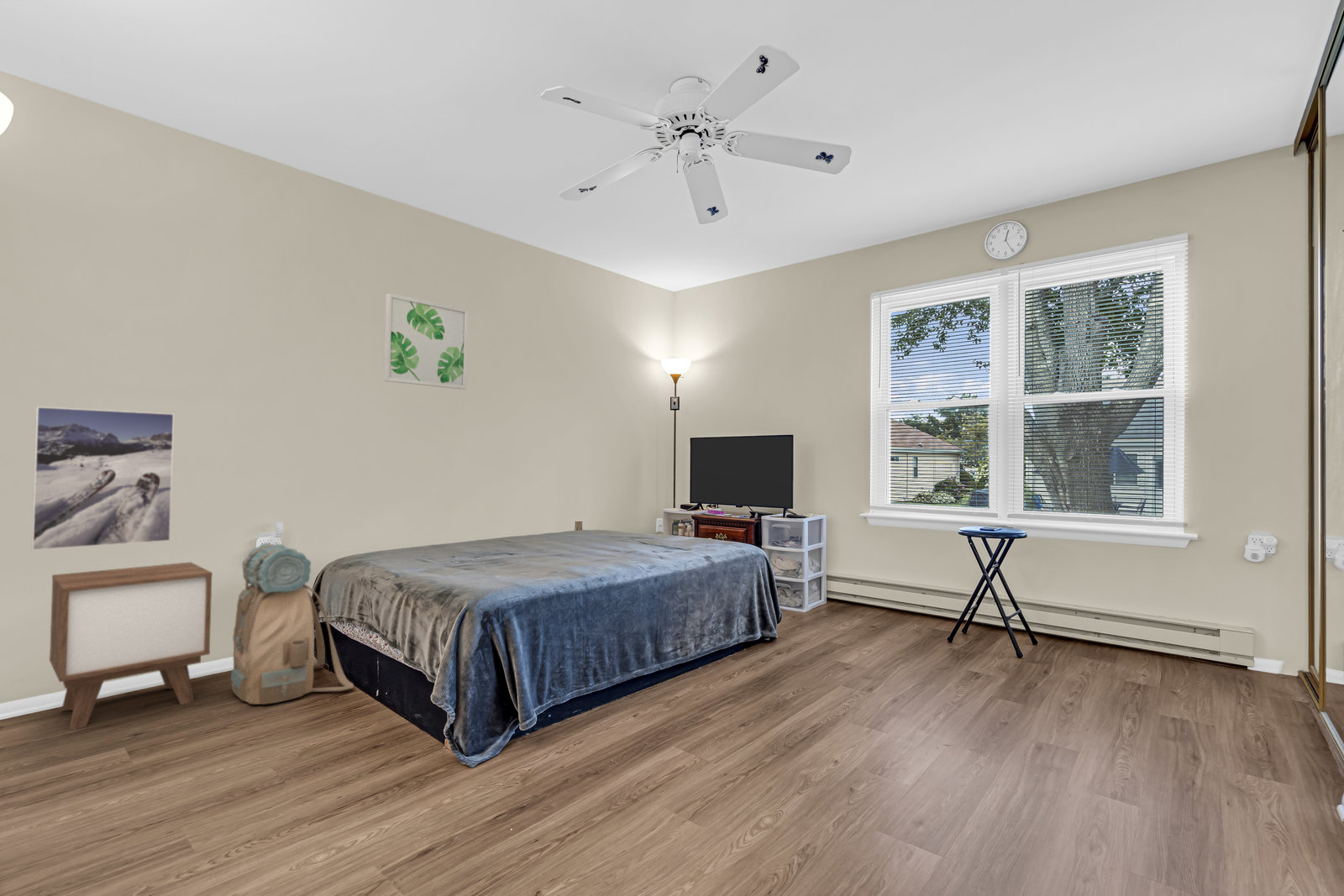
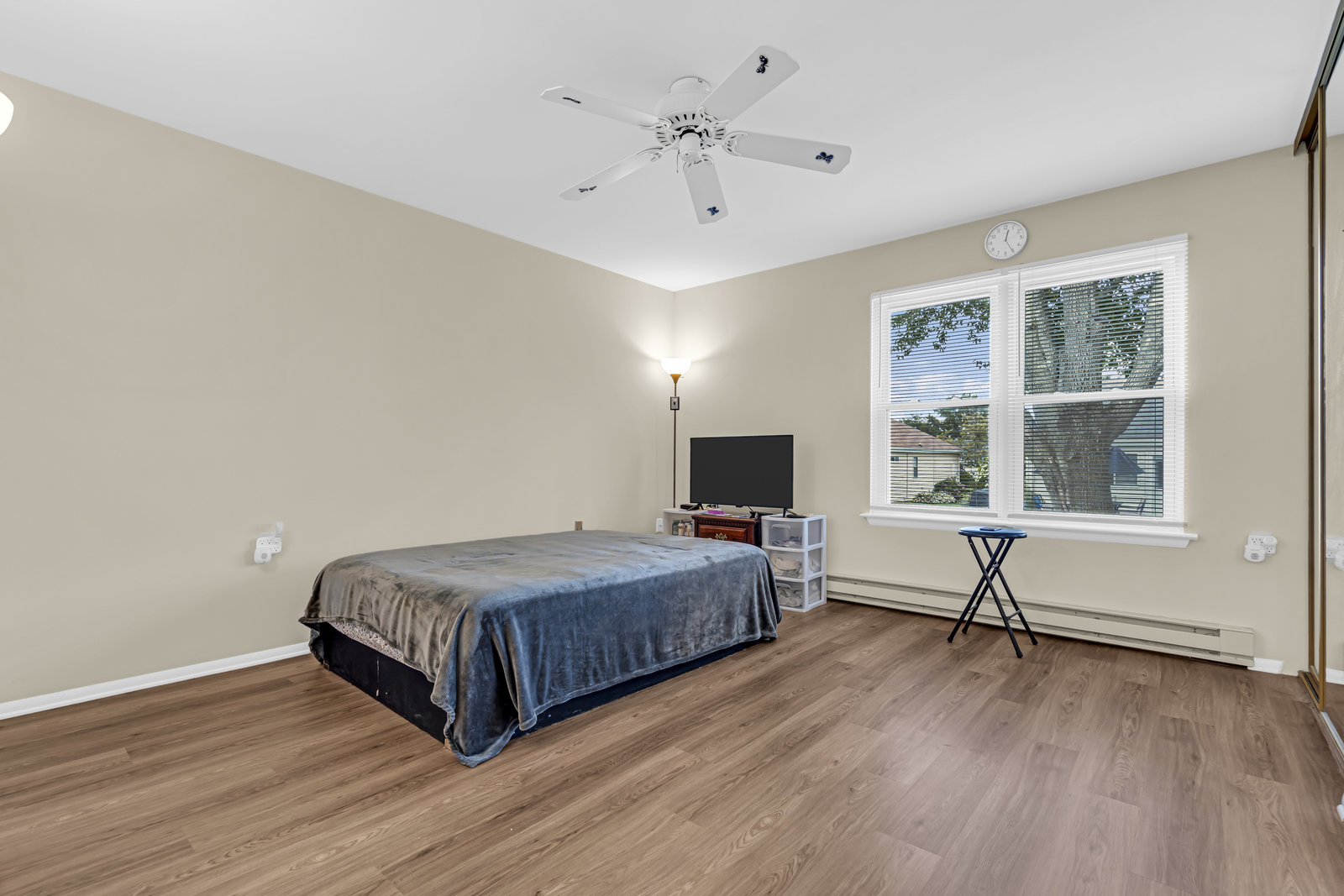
- wall art [383,292,470,390]
- backpack [229,542,354,705]
- nightstand [49,561,213,731]
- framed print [30,406,175,551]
